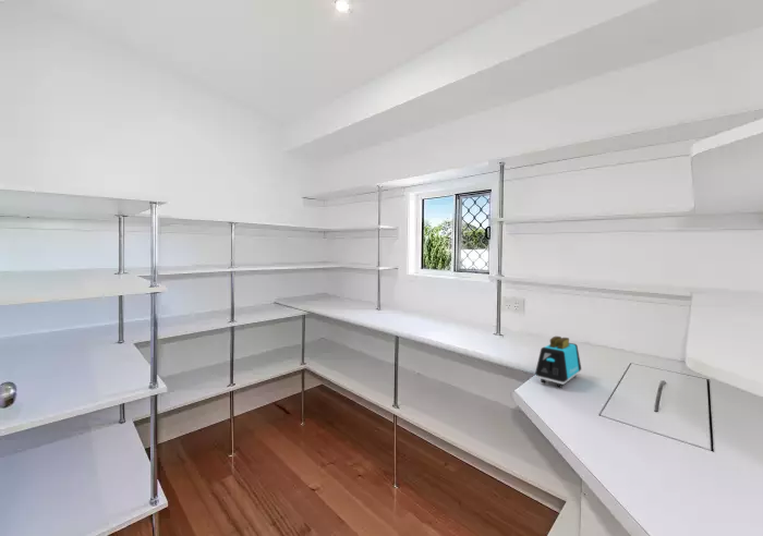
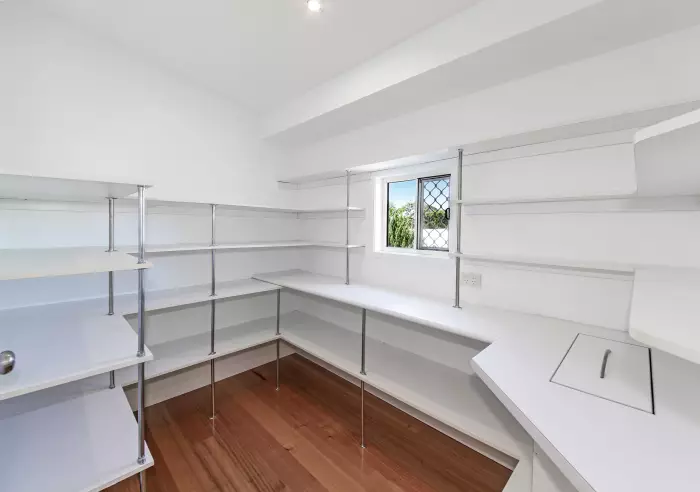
- toaster [534,336,582,389]
